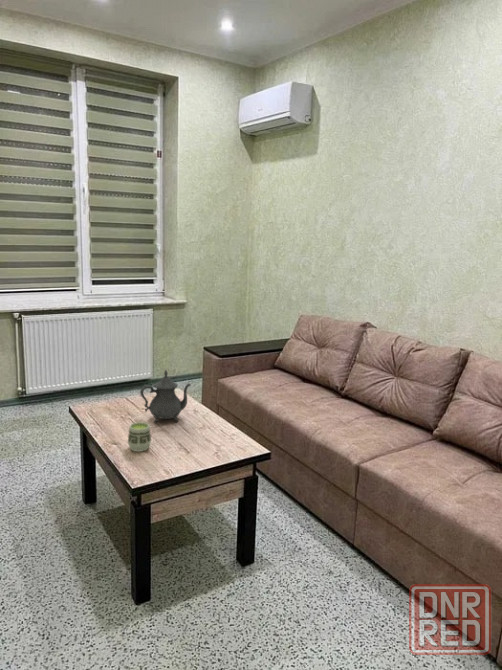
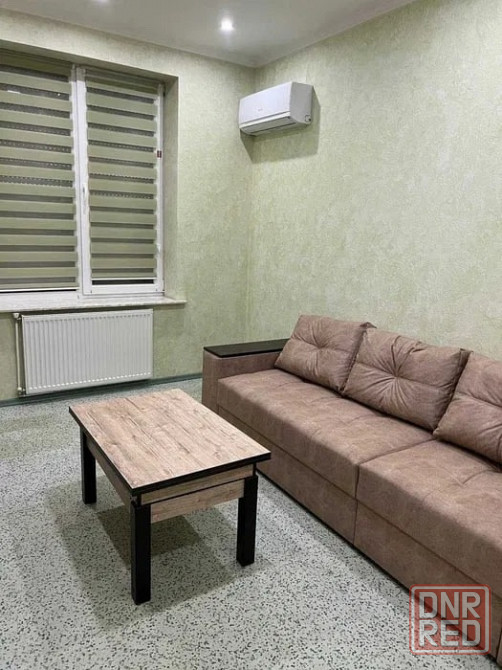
- cup [127,421,152,453]
- teapot [139,369,192,424]
